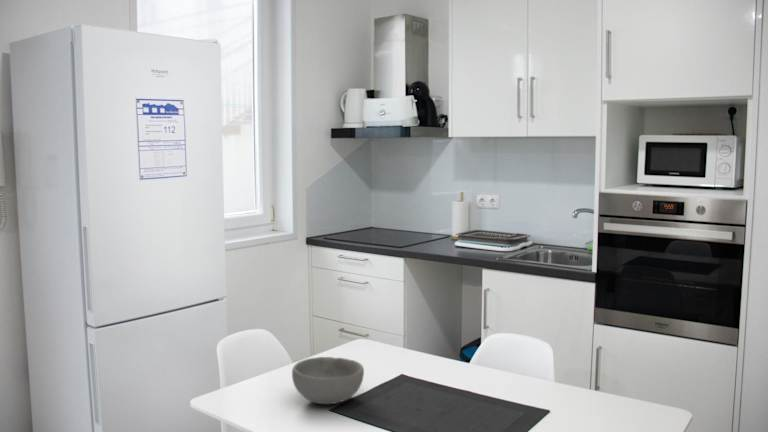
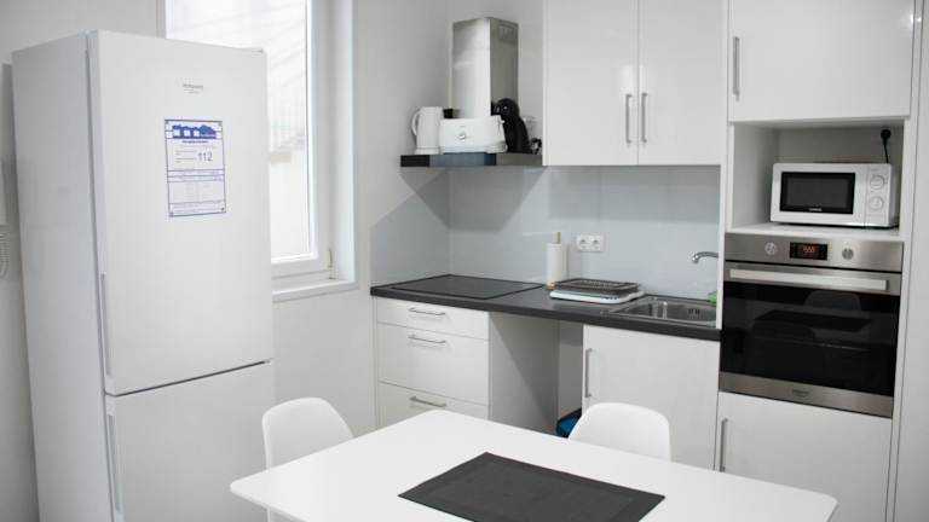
- bowl [291,356,365,405]
